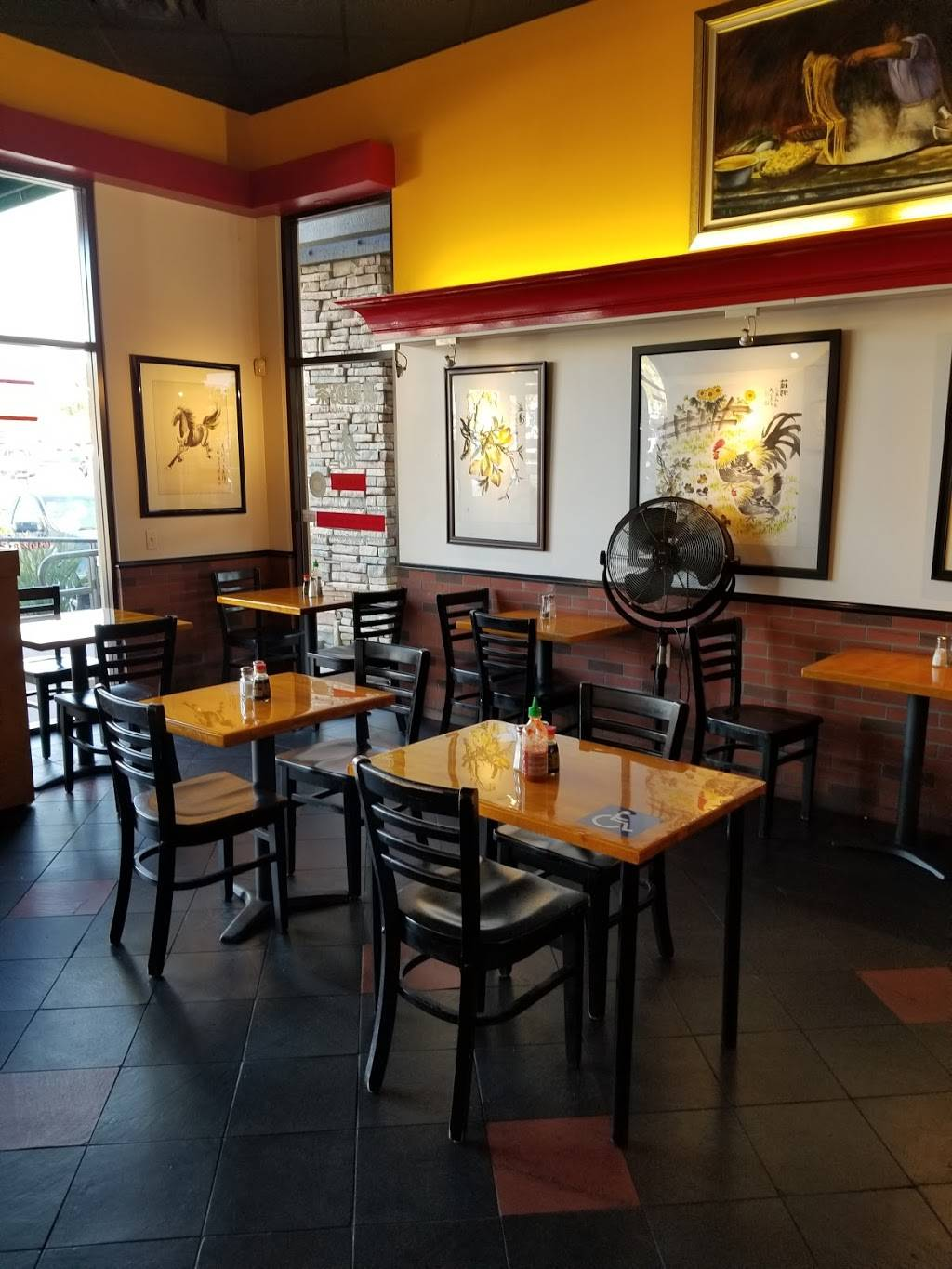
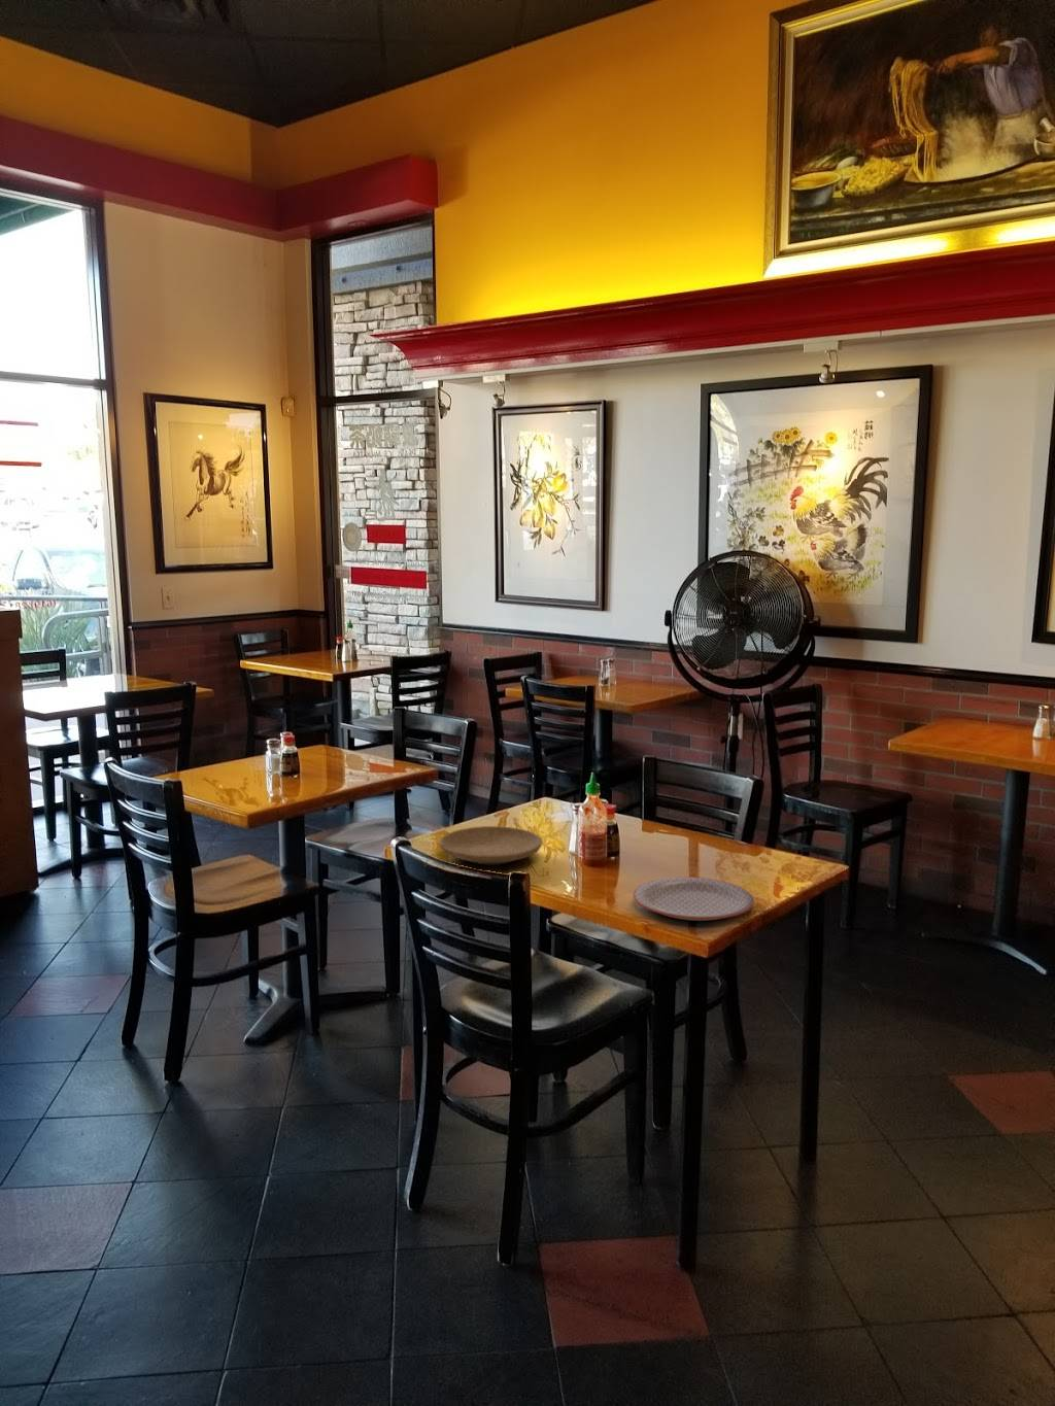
+ plate [632,875,755,922]
+ plate [438,825,543,865]
